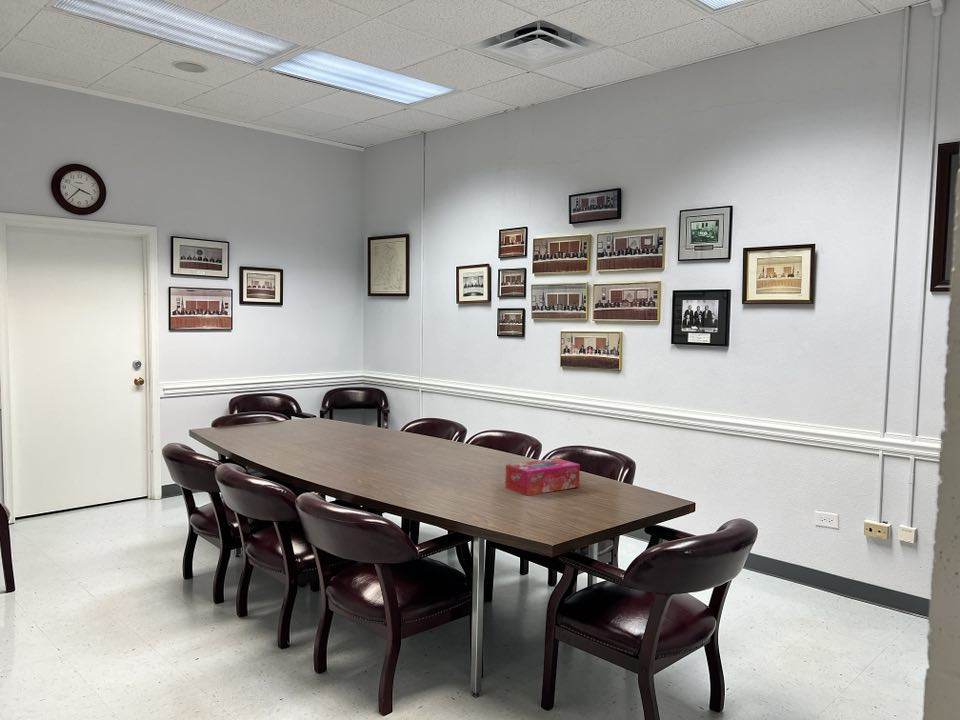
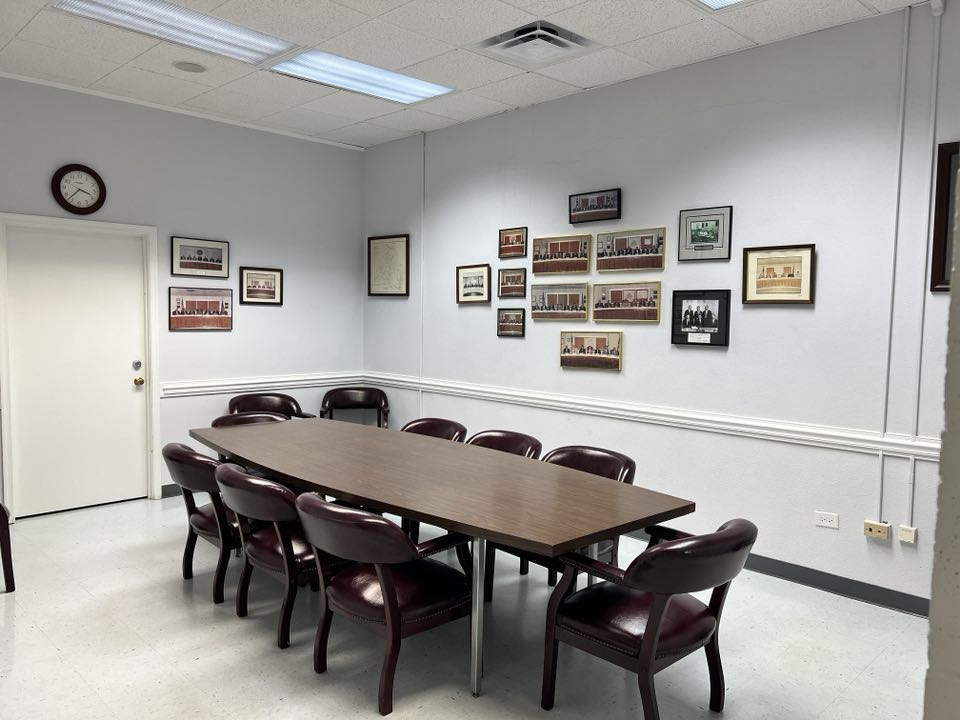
- tissue box [504,457,581,496]
